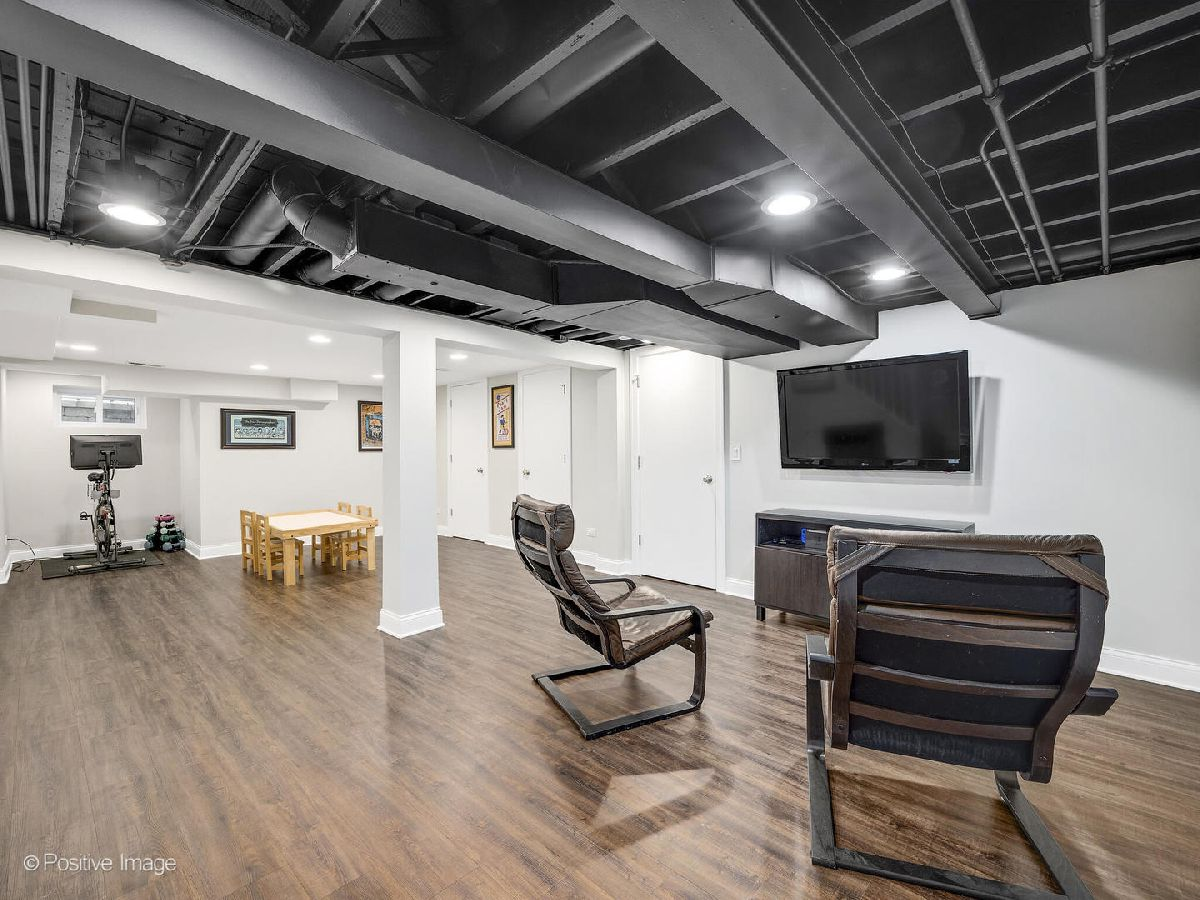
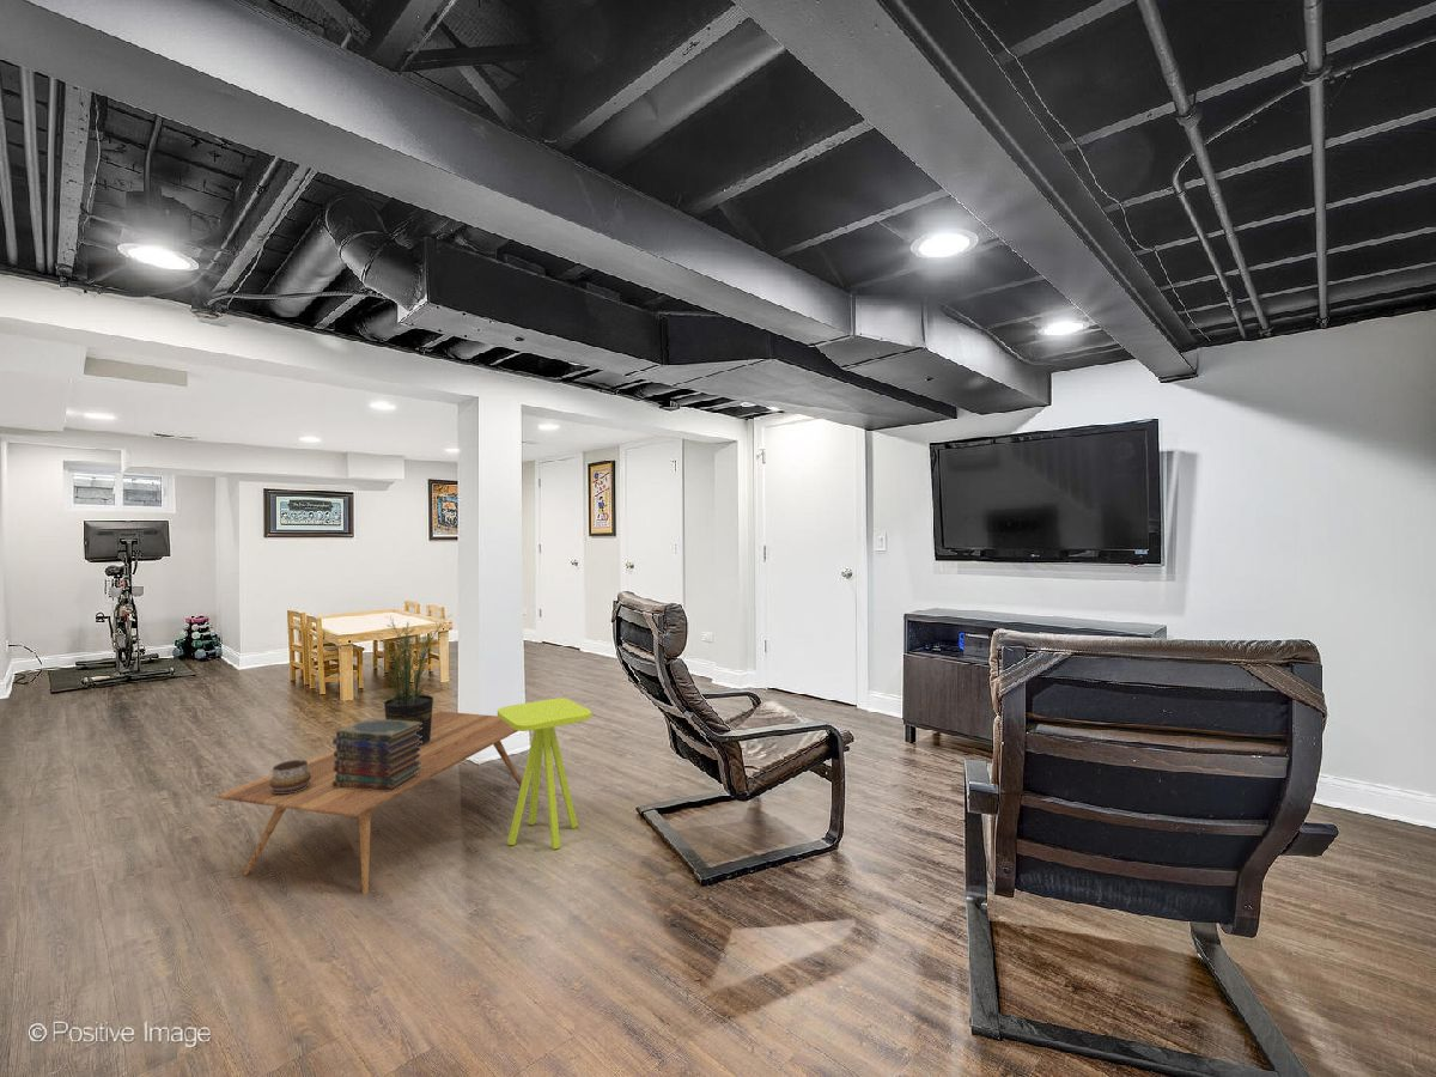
+ book stack [331,717,422,792]
+ potted plant [375,614,451,747]
+ side table [497,696,592,851]
+ coffee table [217,710,522,895]
+ decorative bowl [269,759,311,793]
